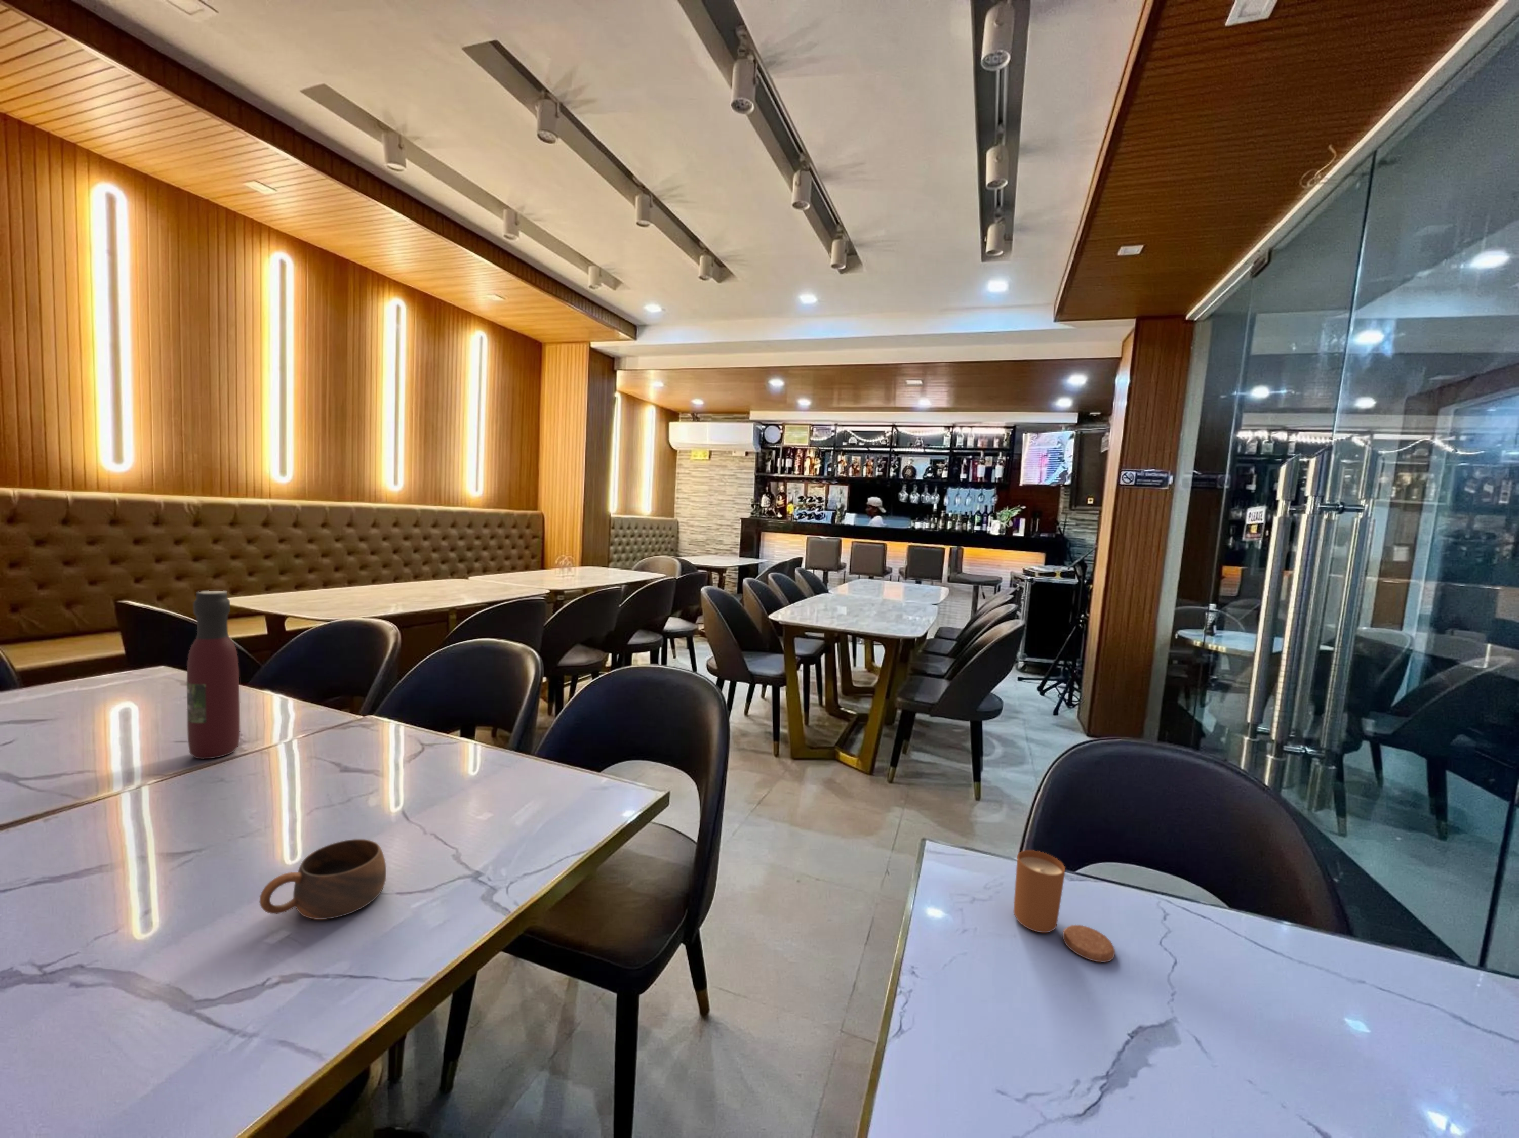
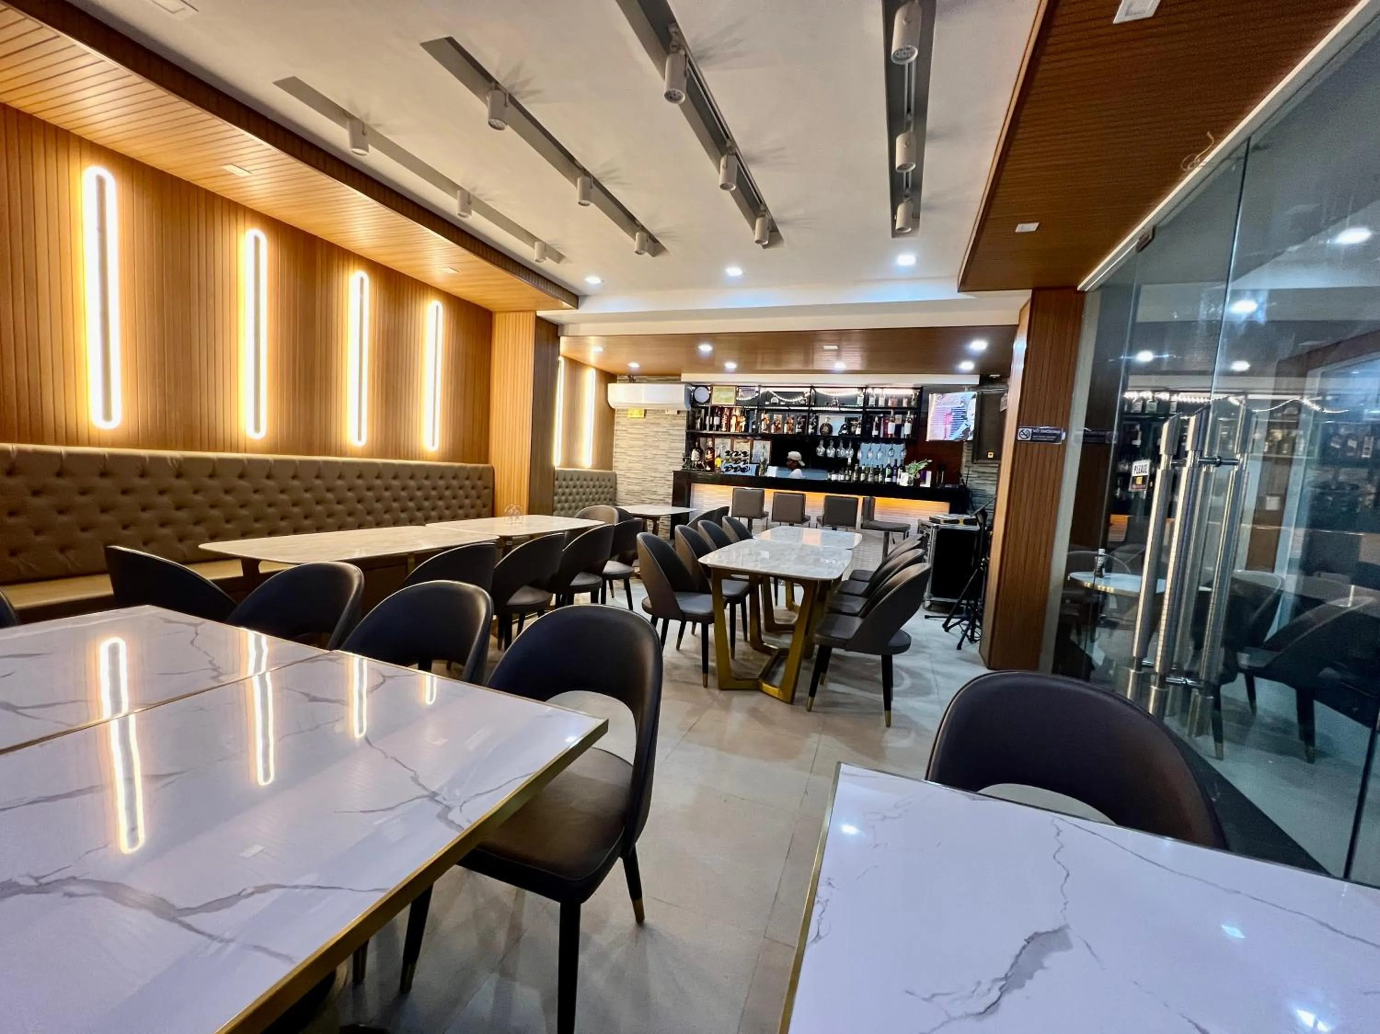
- wine bottle [187,591,240,760]
- cup [258,839,386,920]
- candle [1013,850,1116,963]
